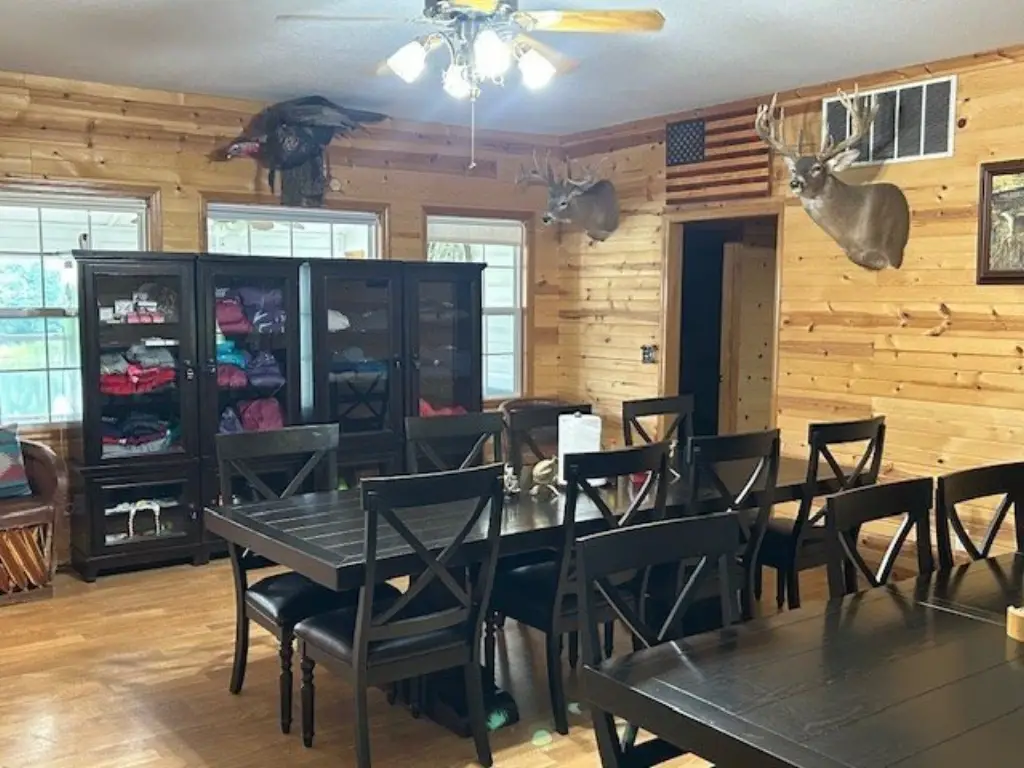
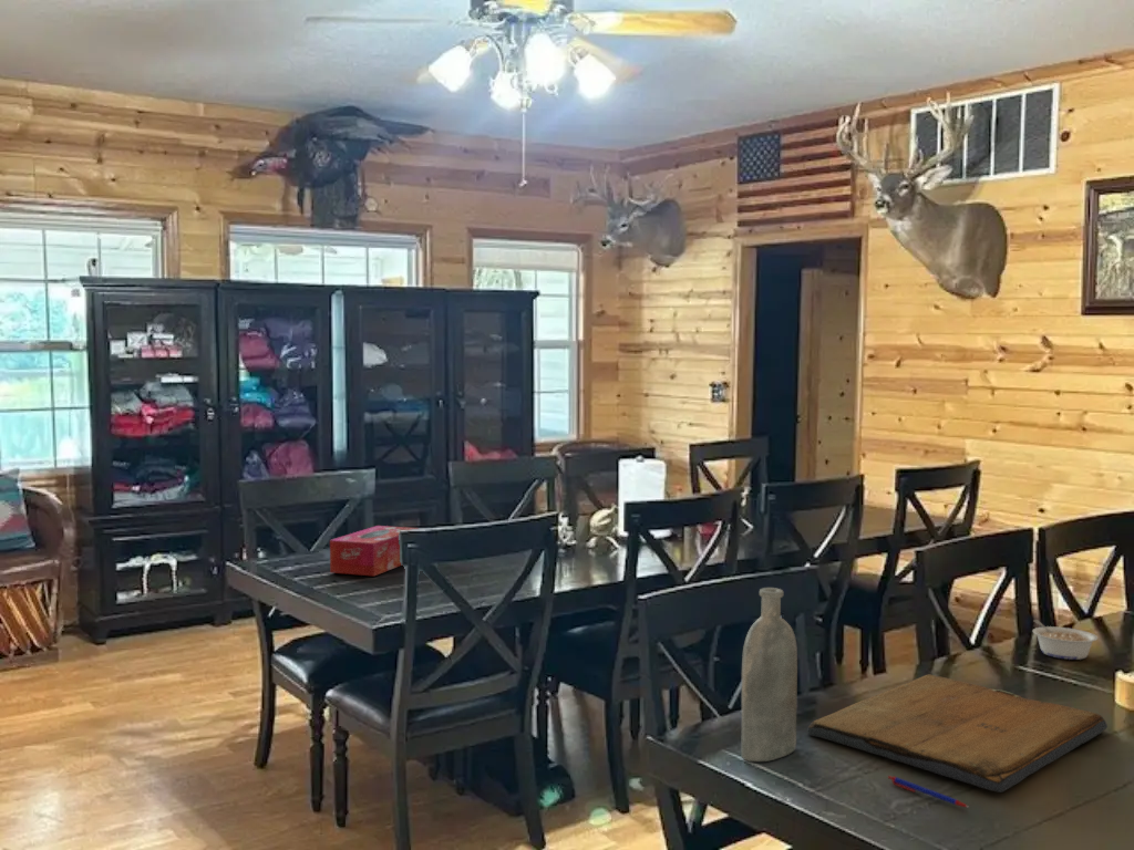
+ religious icon [806,674,1109,794]
+ pen [887,775,969,808]
+ tissue box [329,525,420,577]
+ legume [1031,619,1099,661]
+ bottle [741,587,798,763]
